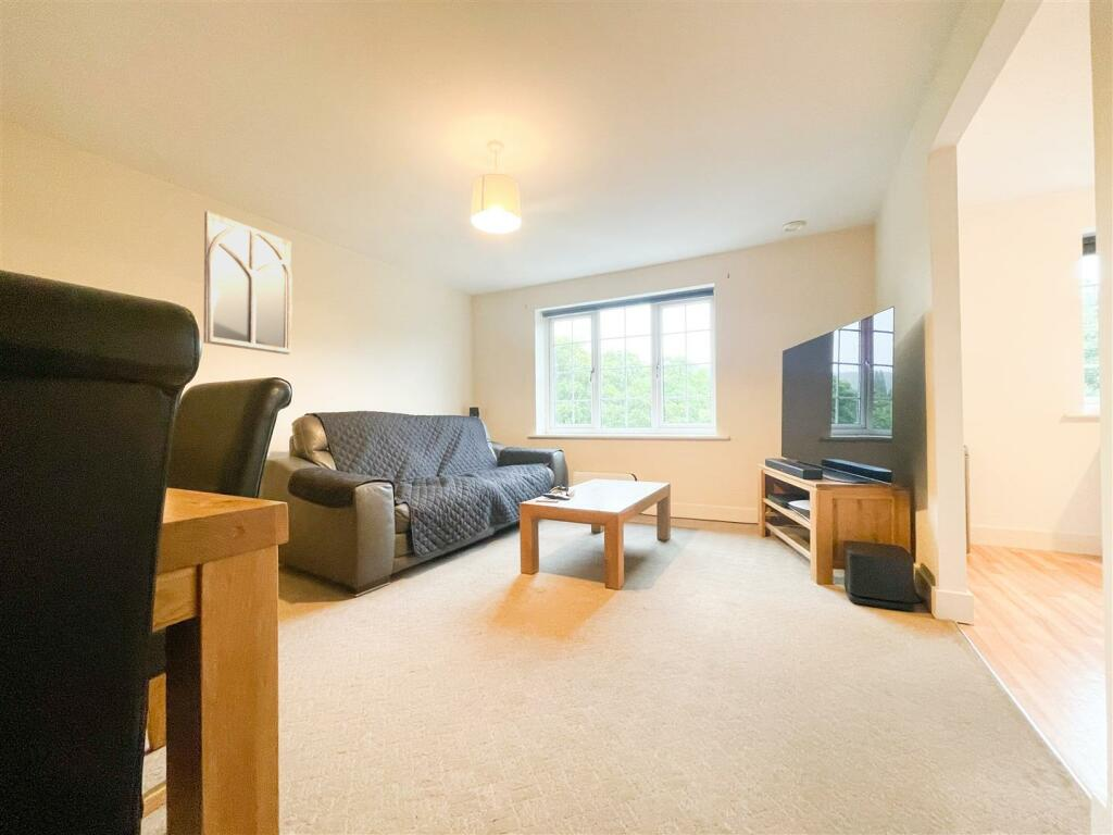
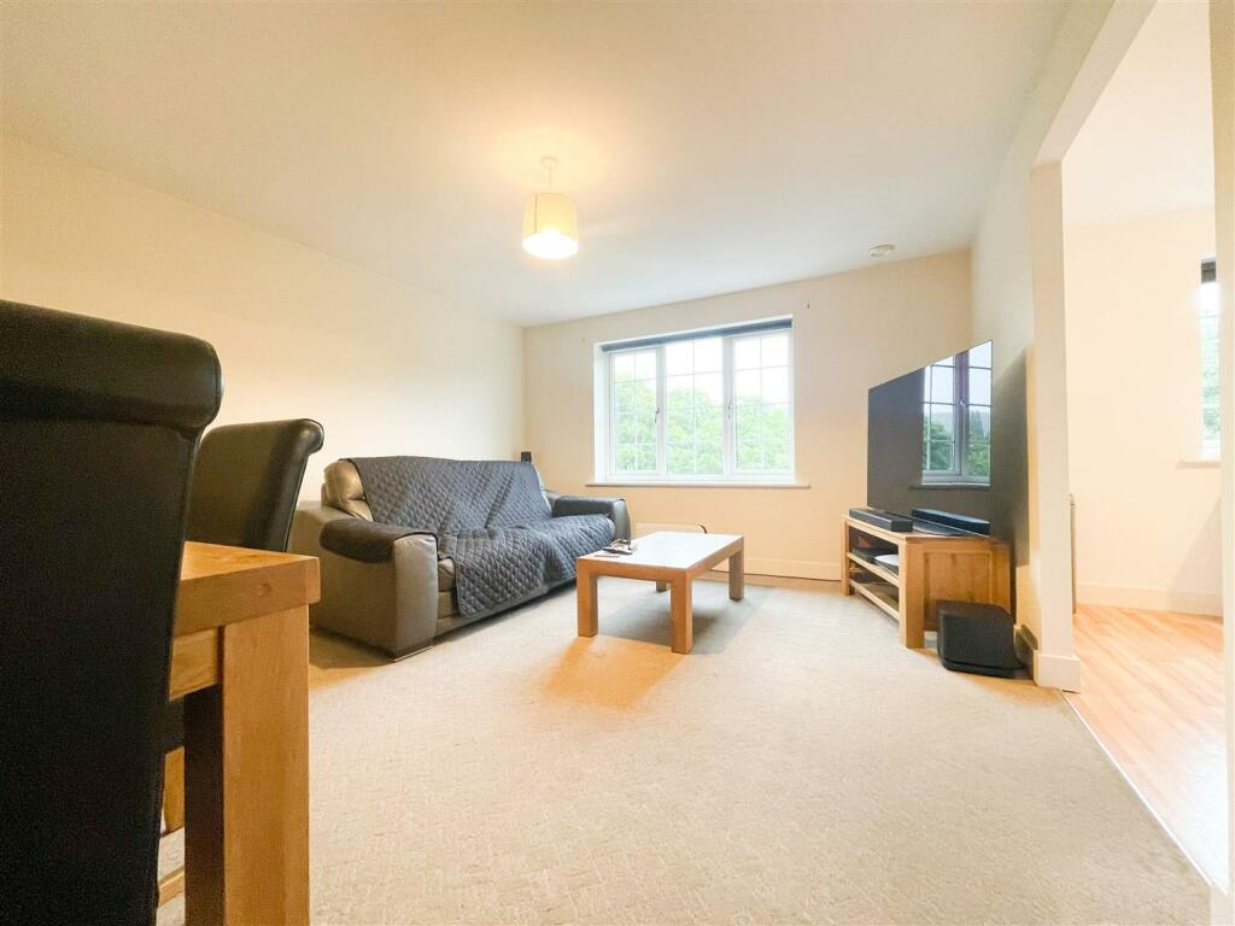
- home mirror [202,210,293,356]
